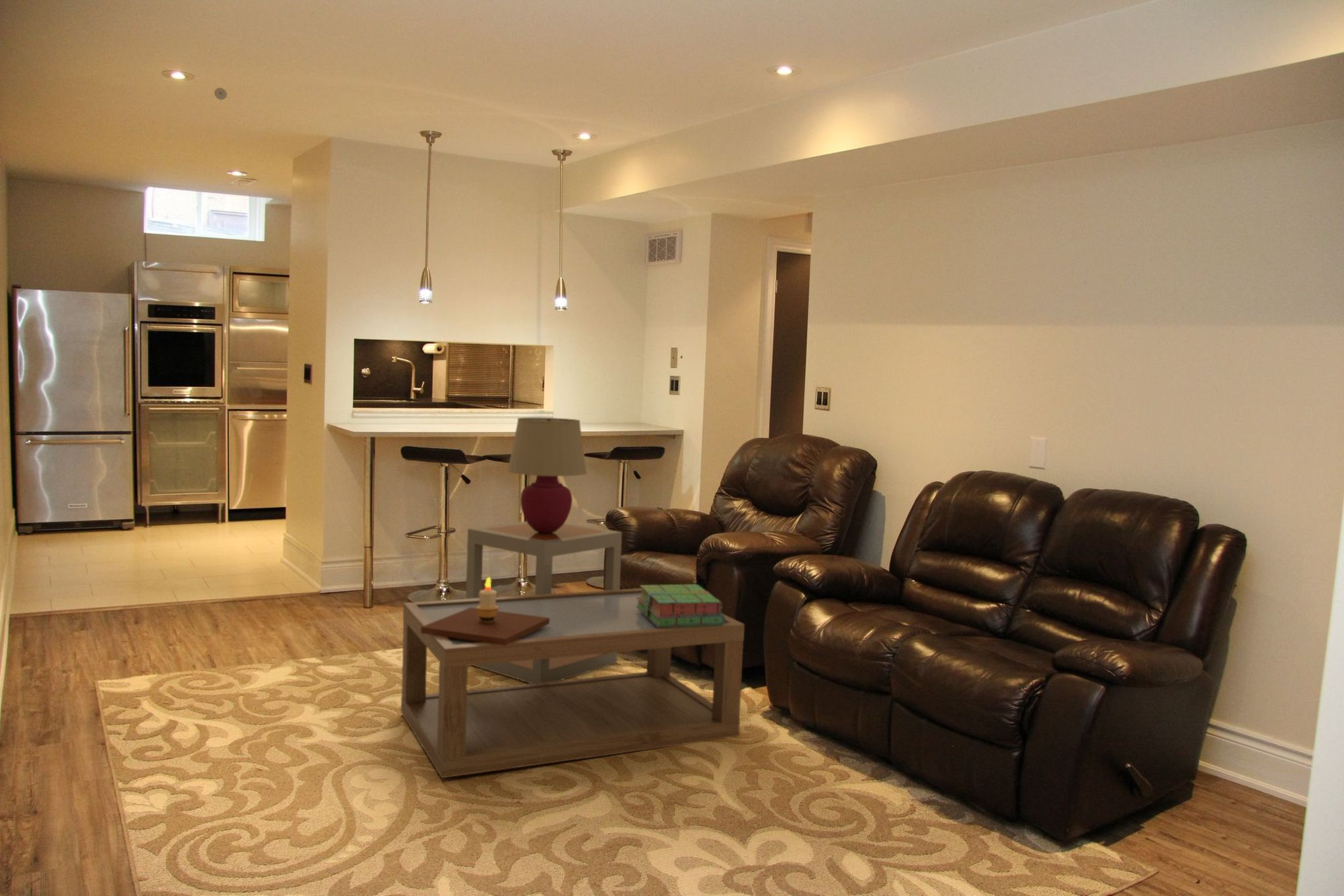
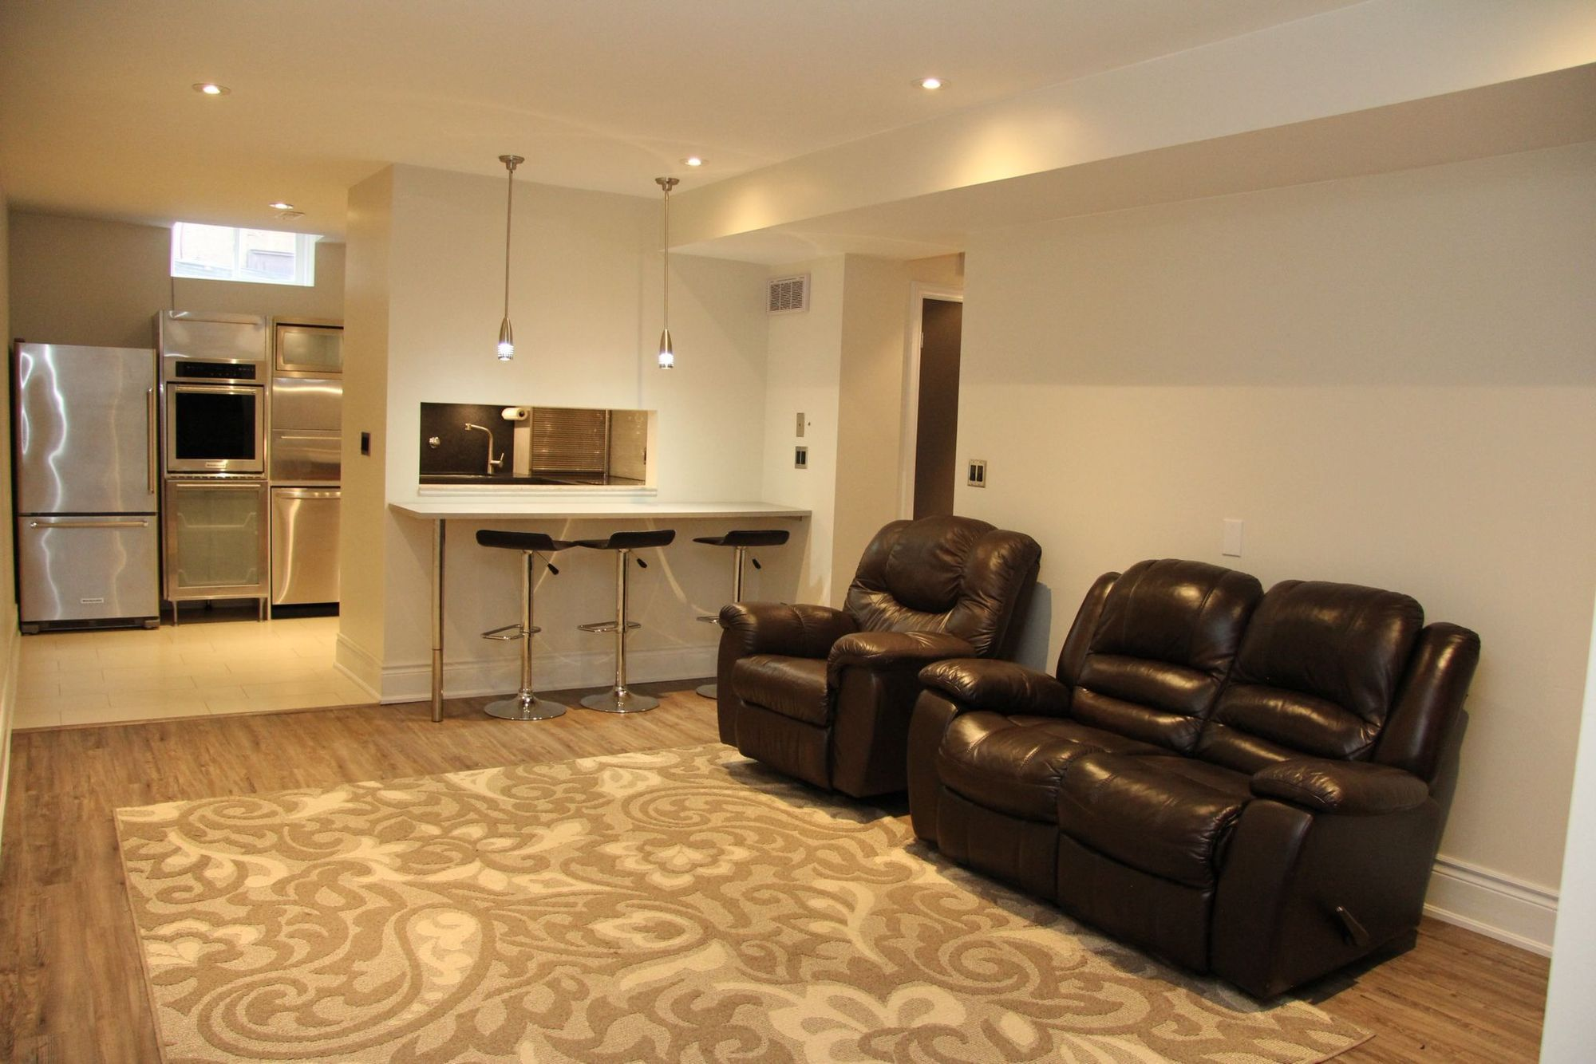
- coffee table [401,588,745,779]
- table lamp [507,417,587,533]
- side table [465,521,622,684]
- smoke detector [214,87,228,101]
- stack of books [636,584,725,627]
- candle [421,576,550,645]
